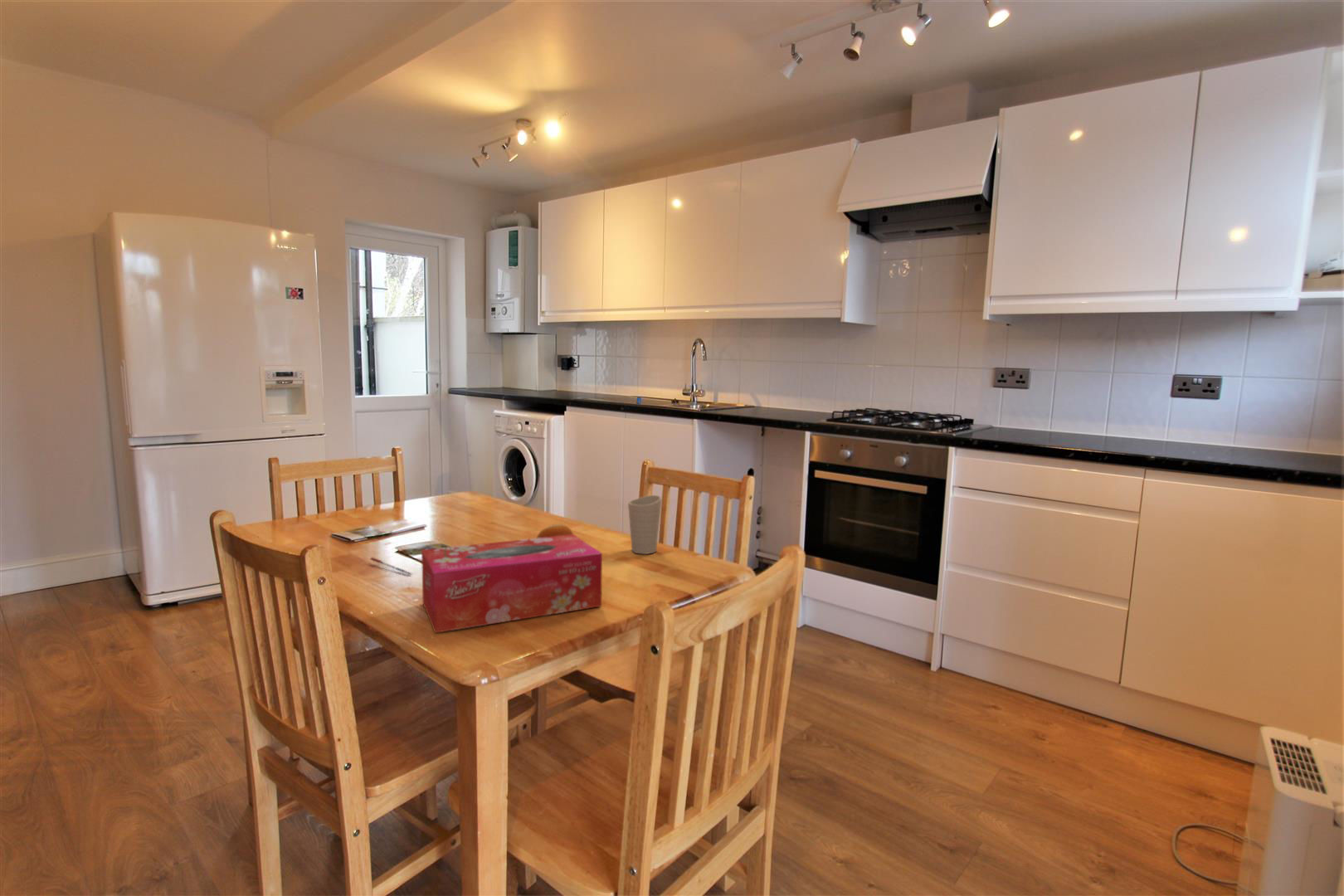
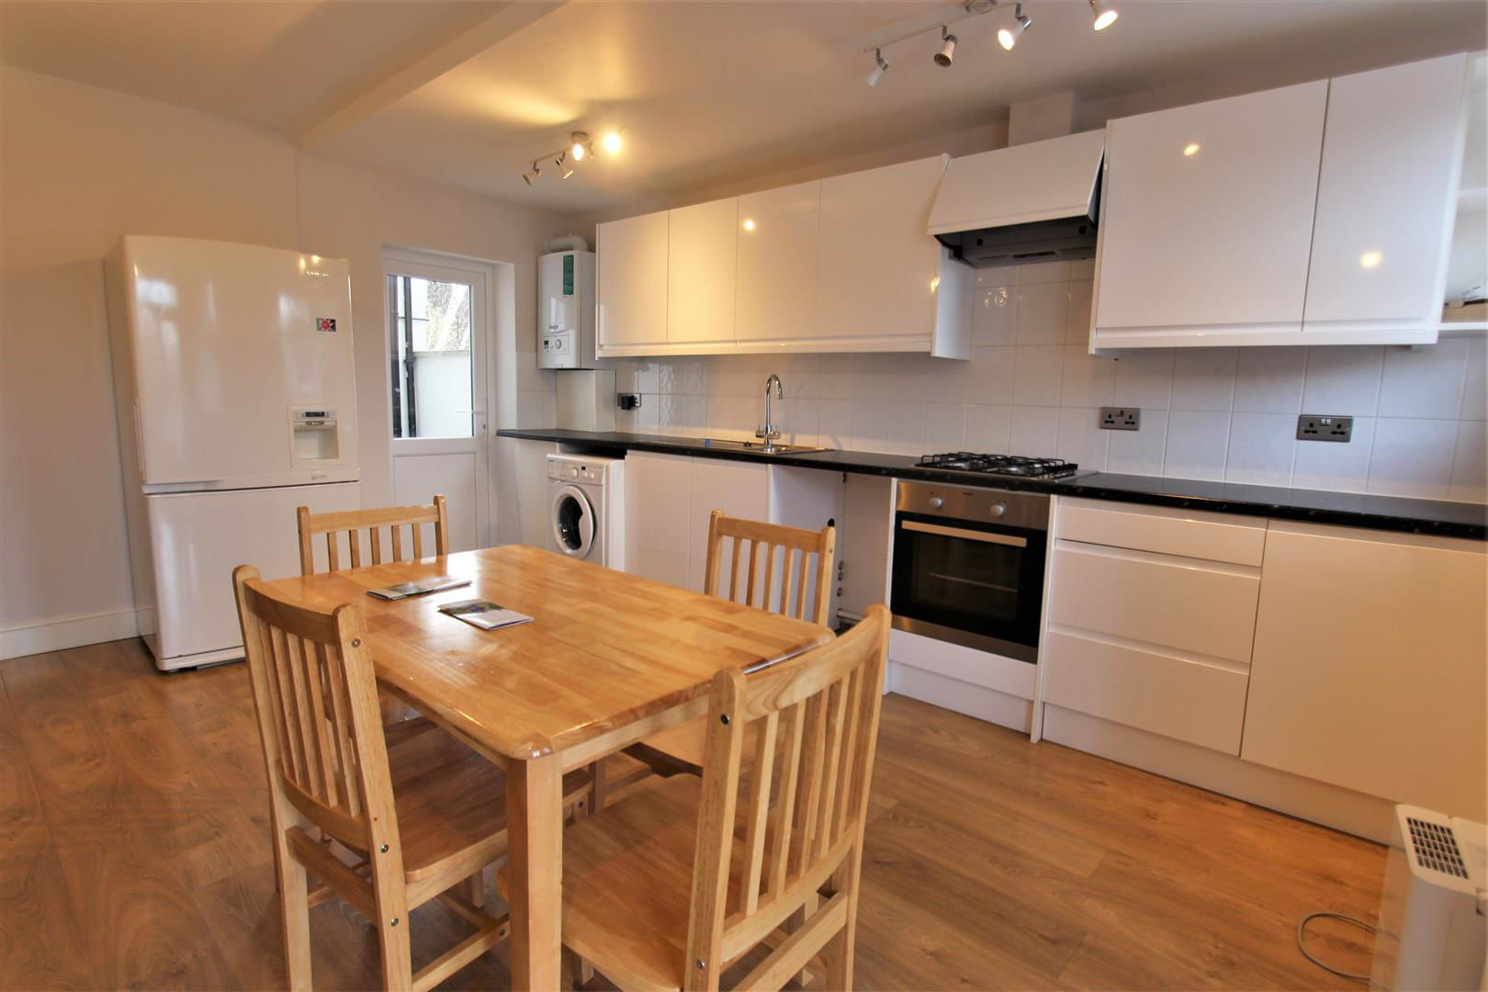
- fruit [536,523,574,538]
- cup [627,494,663,555]
- tissue box [421,533,603,634]
- pen [369,557,414,576]
